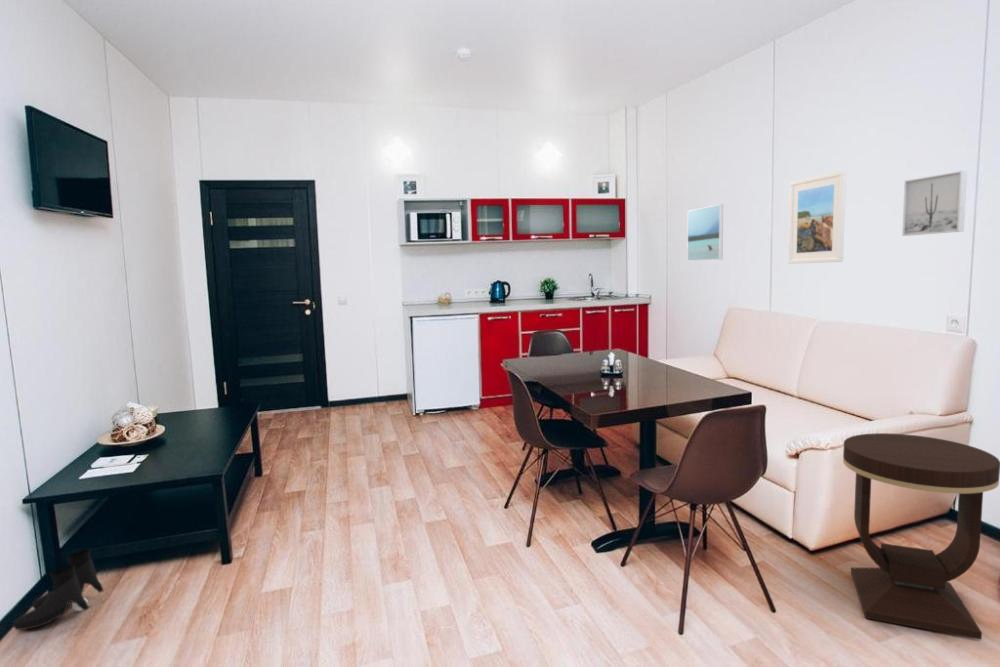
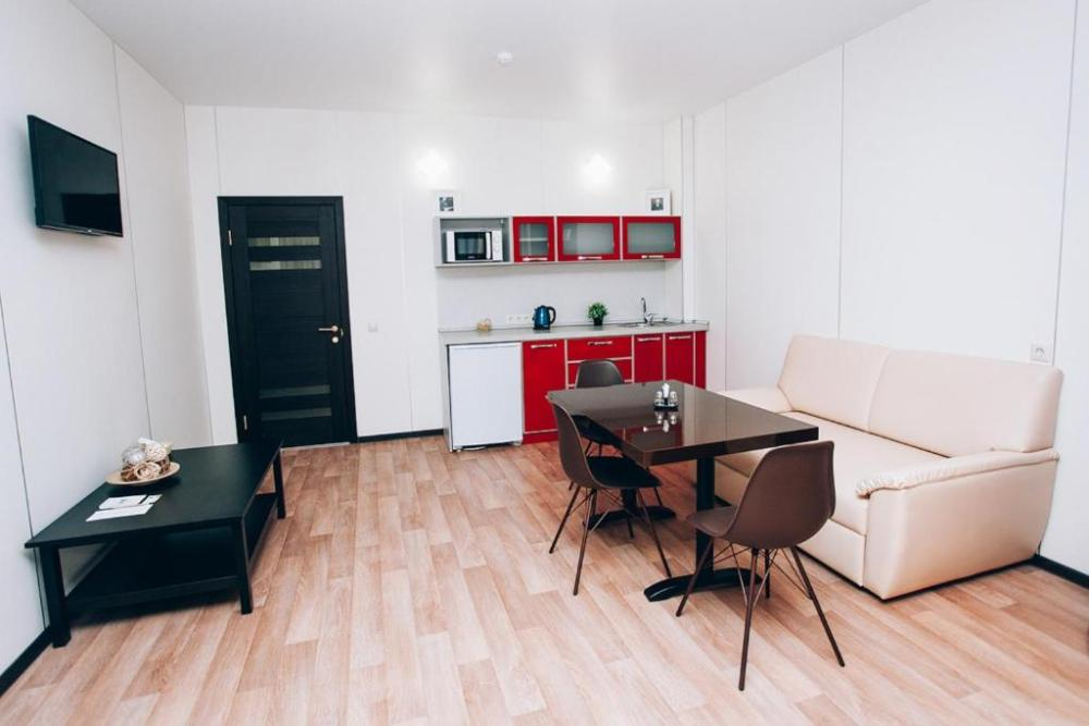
- wall art [901,170,968,237]
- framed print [787,170,847,265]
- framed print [686,203,724,262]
- side table [842,432,1000,640]
- boots [11,548,105,631]
